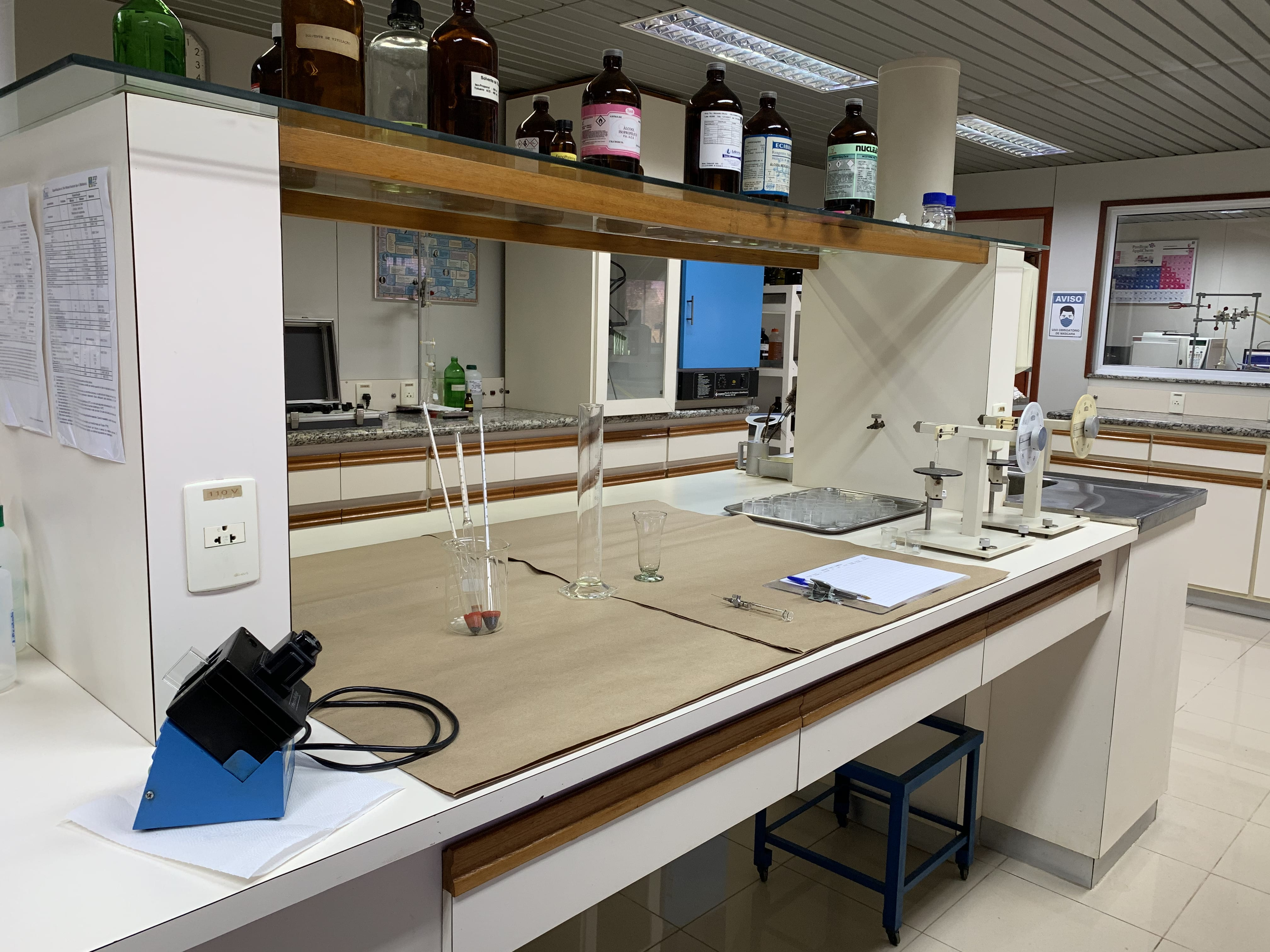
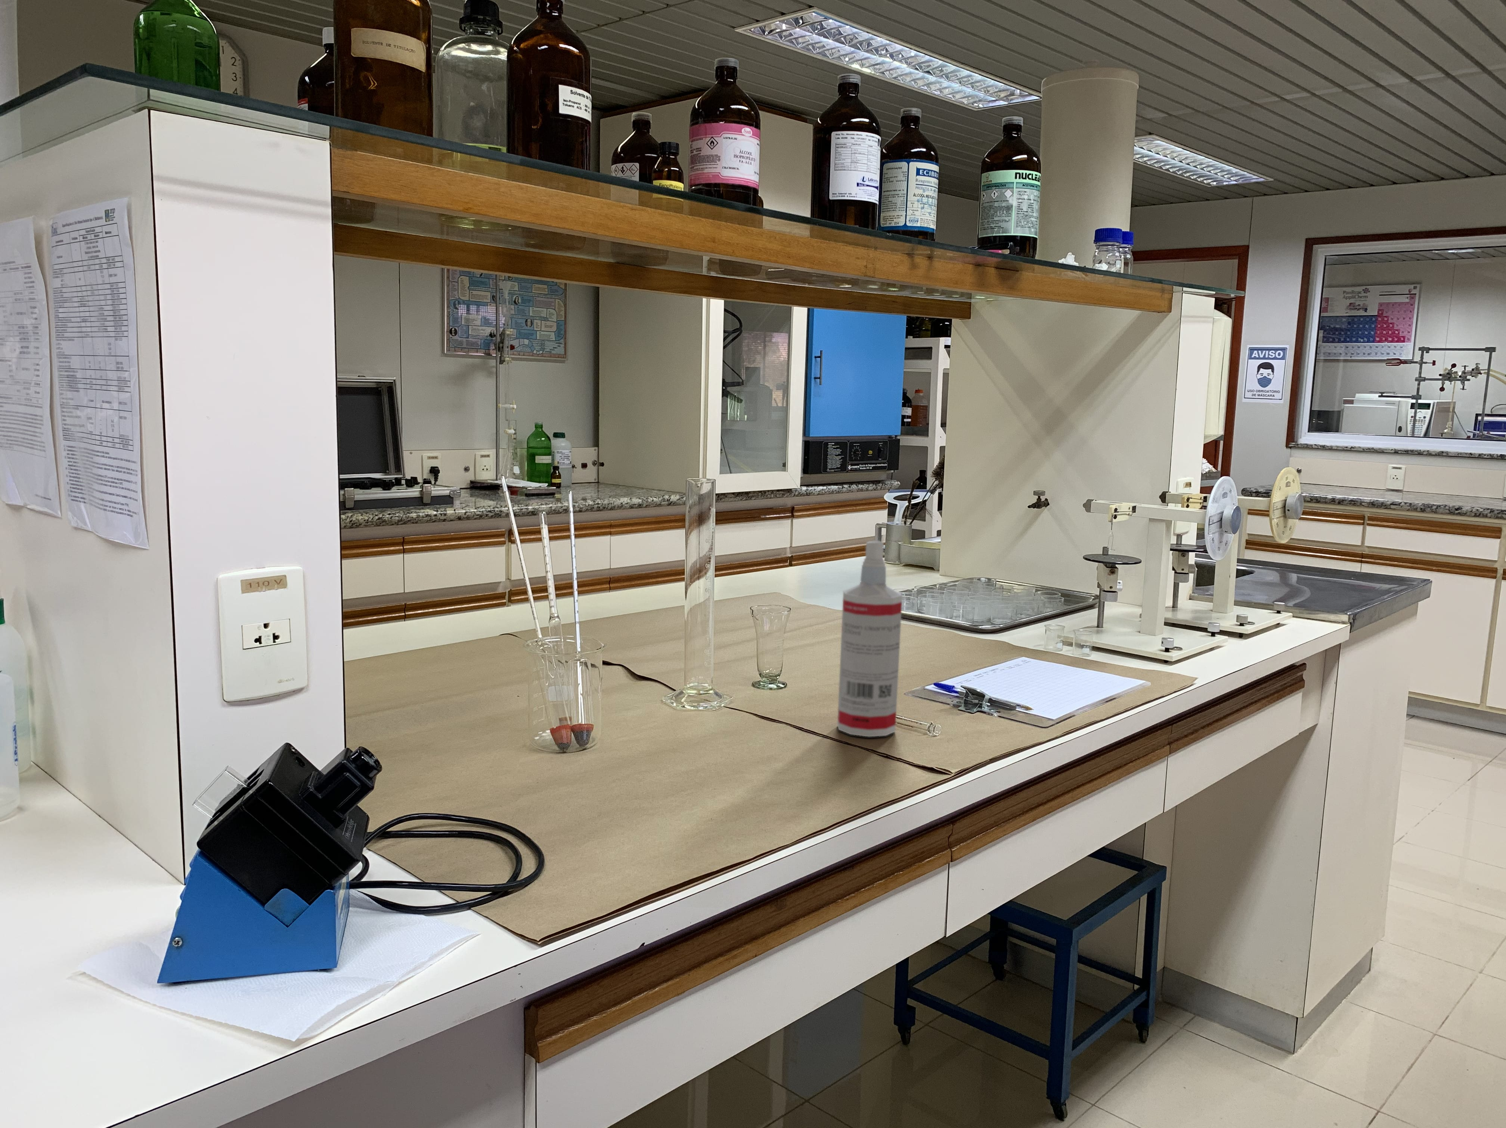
+ spray bottle [837,540,902,737]
